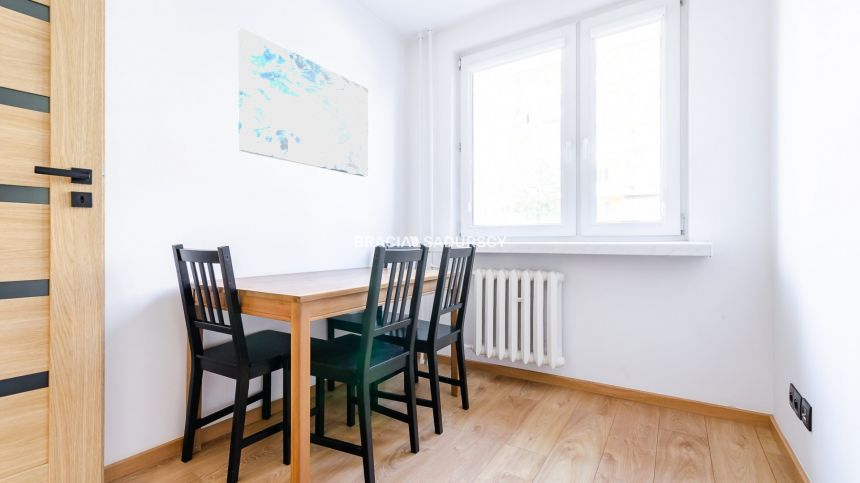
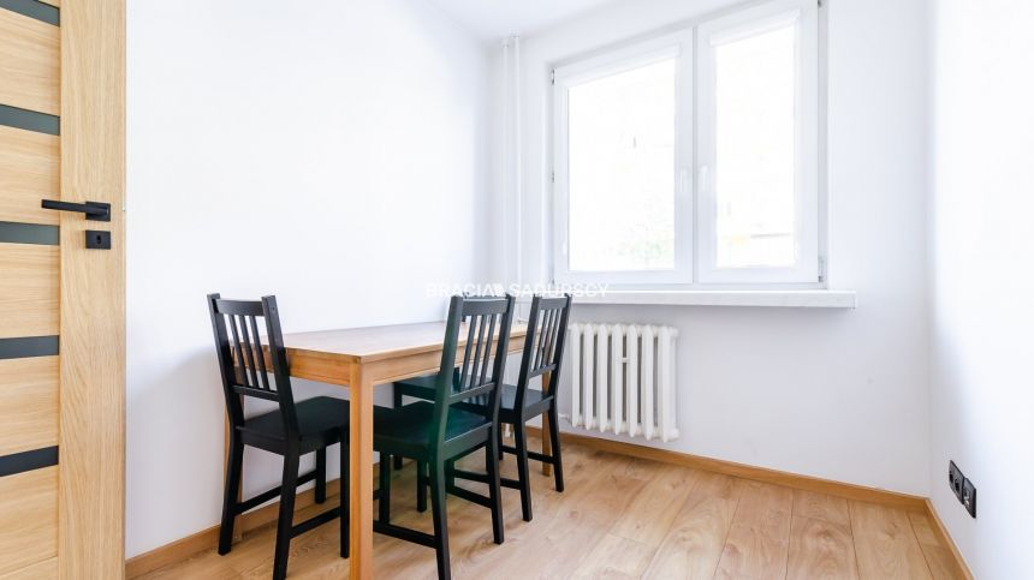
- wall art [237,27,369,177]
